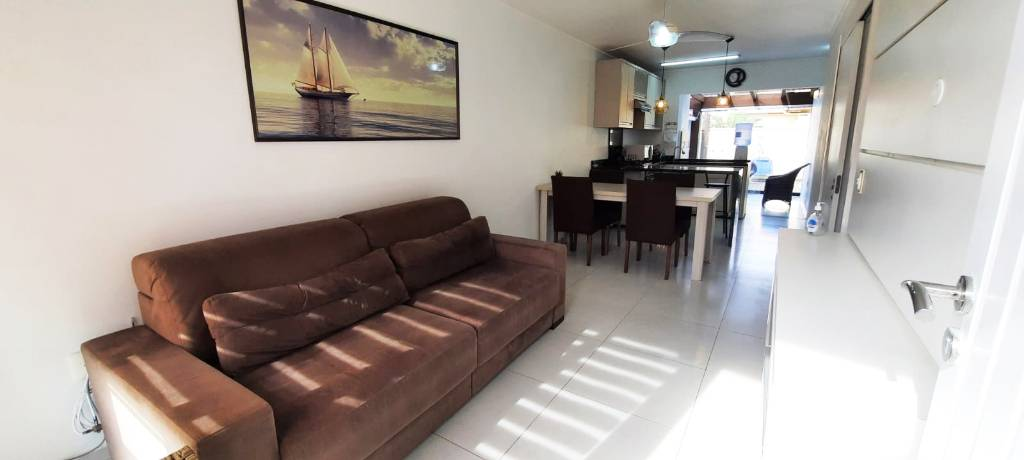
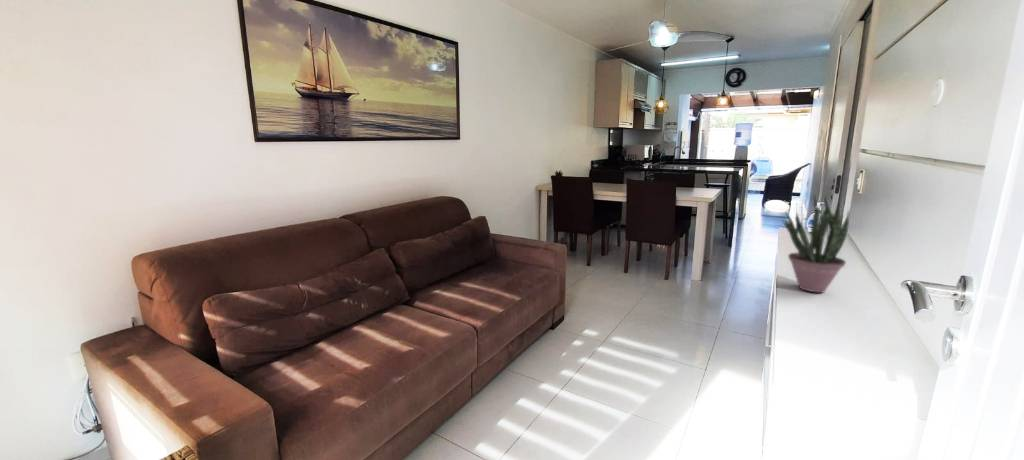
+ potted plant [781,193,850,294]
